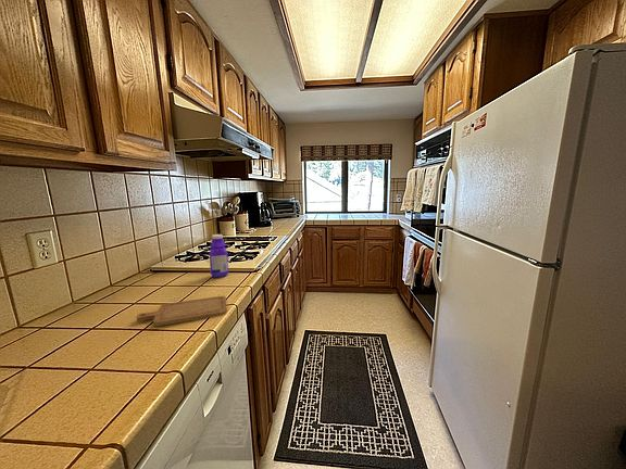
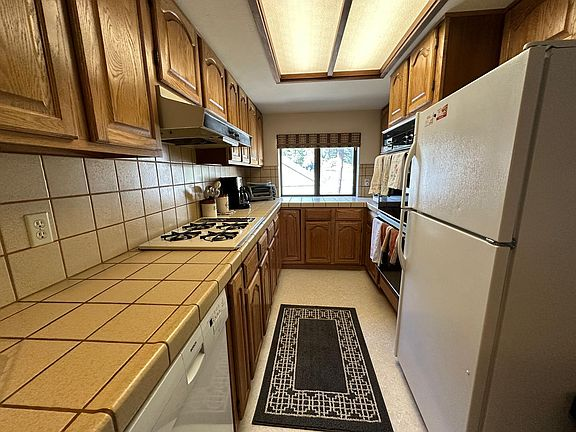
- bottle [208,233,229,278]
- chopping board [136,295,228,327]
